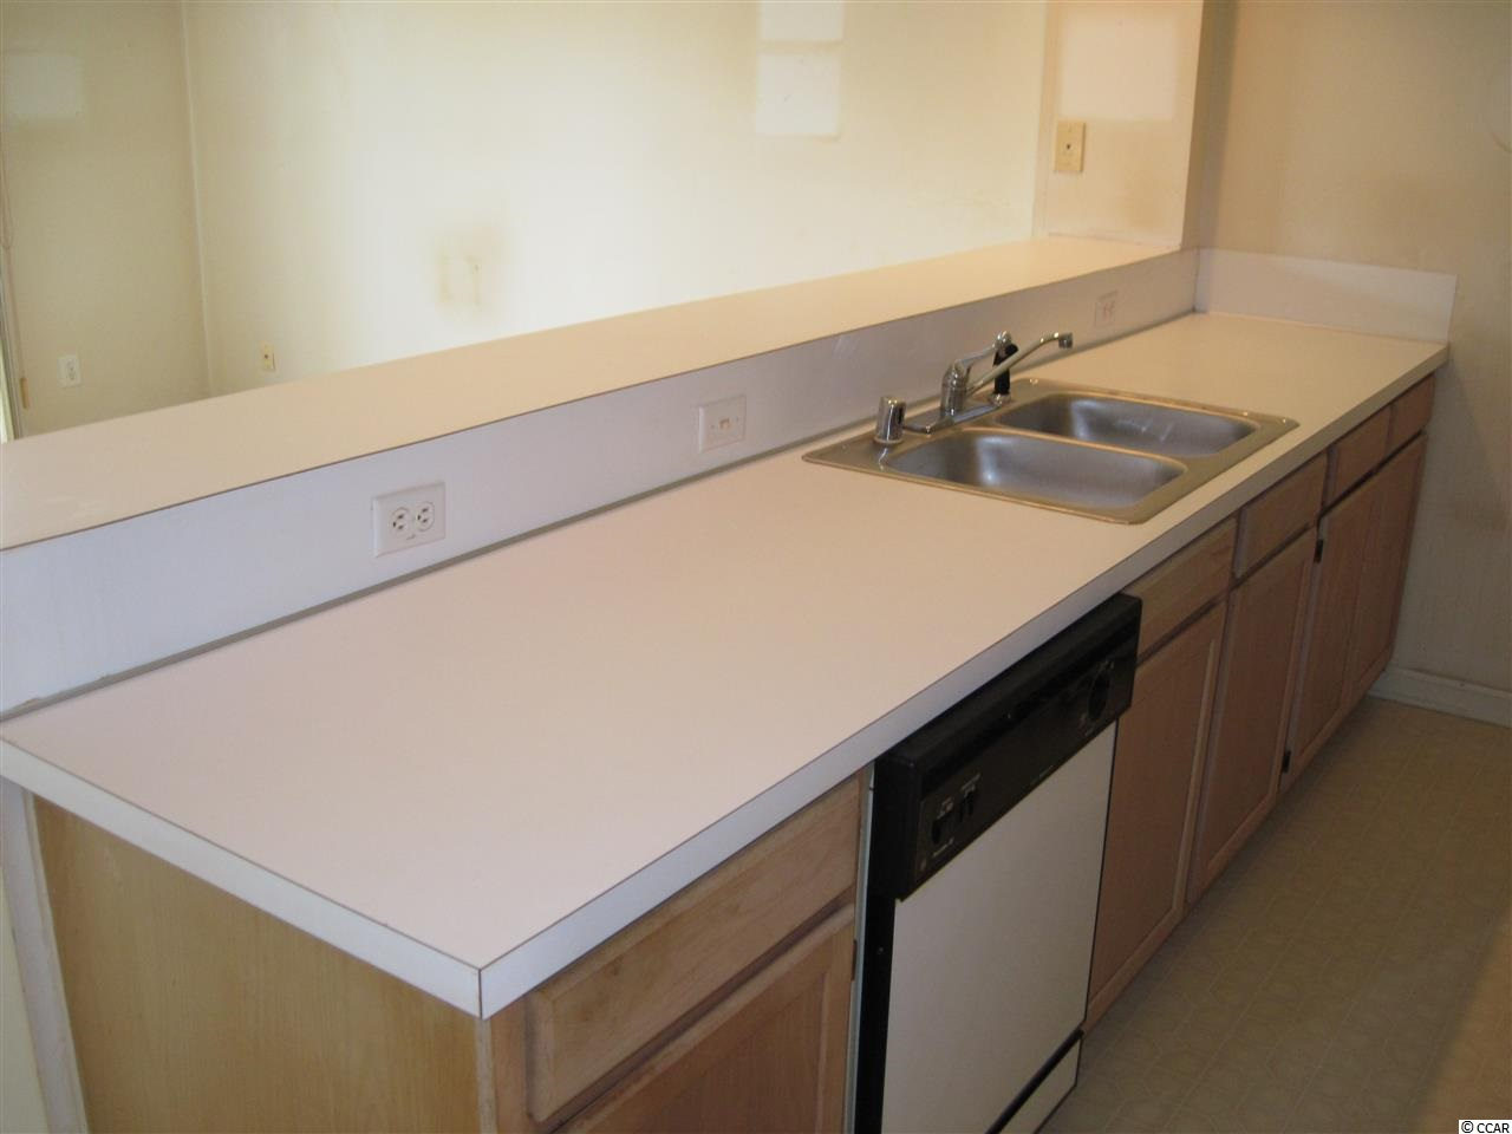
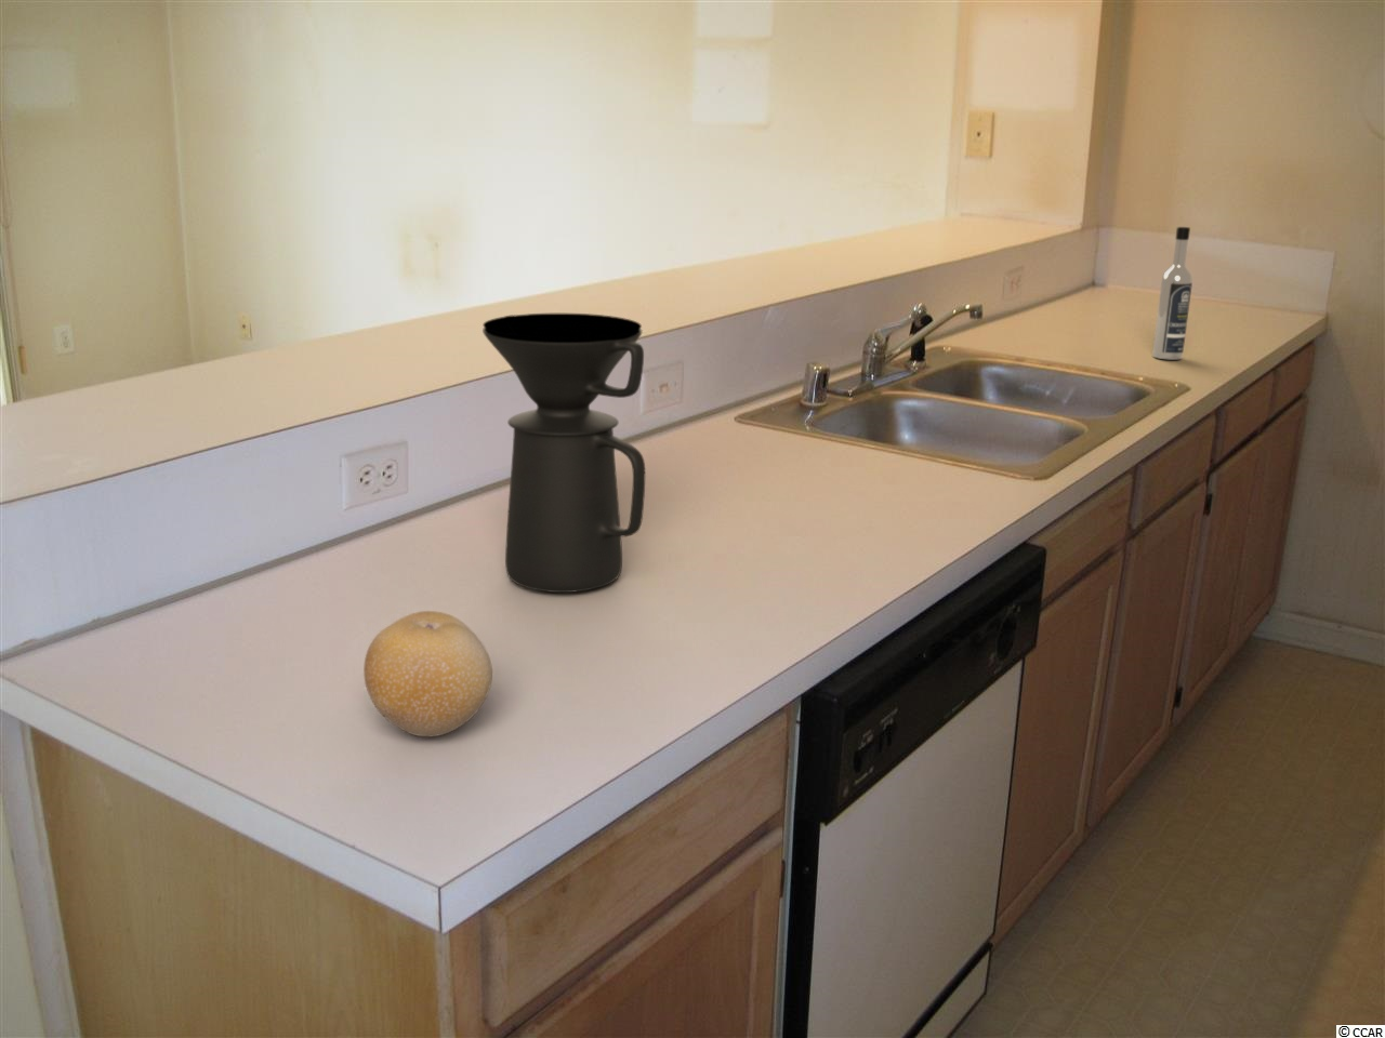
+ coffee maker [482,313,646,593]
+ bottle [1152,226,1193,361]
+ fruit [362,609,493,737]
